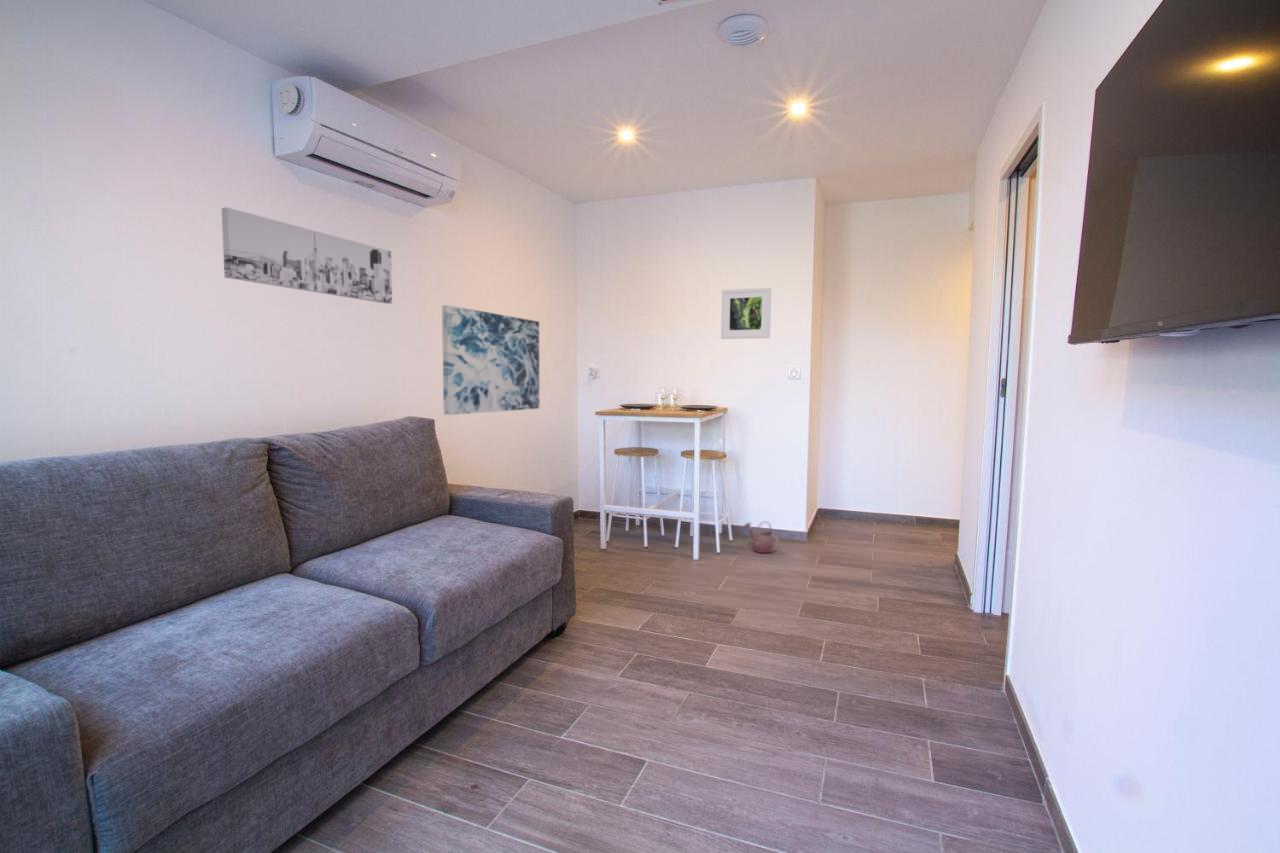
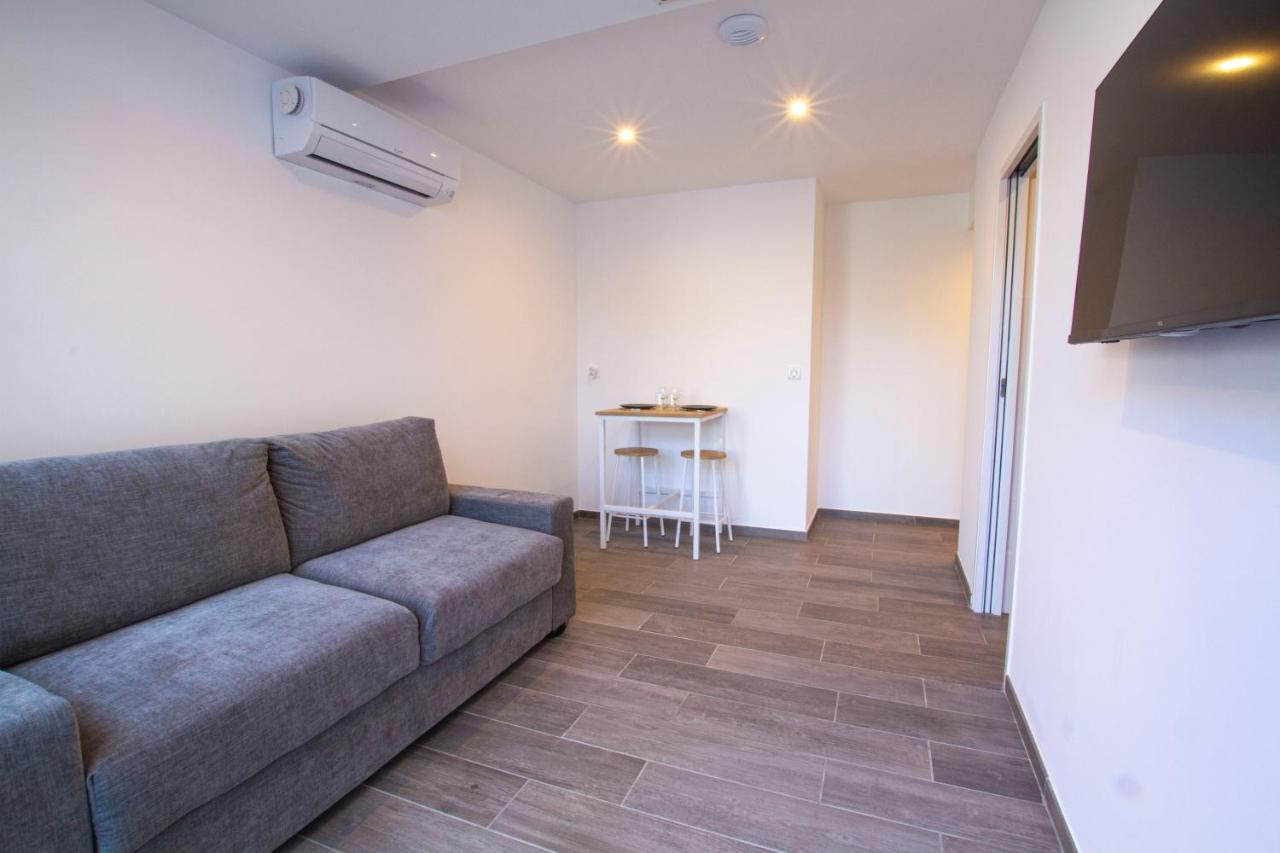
- wall art [441,304,540,416]
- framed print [720,287,772,340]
- wall art [220,206,393,305]
- watering can [743,521,780,554]
